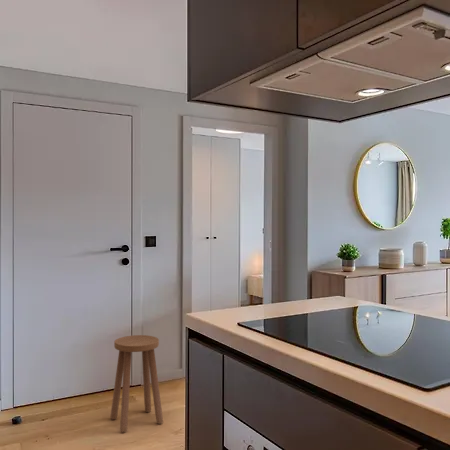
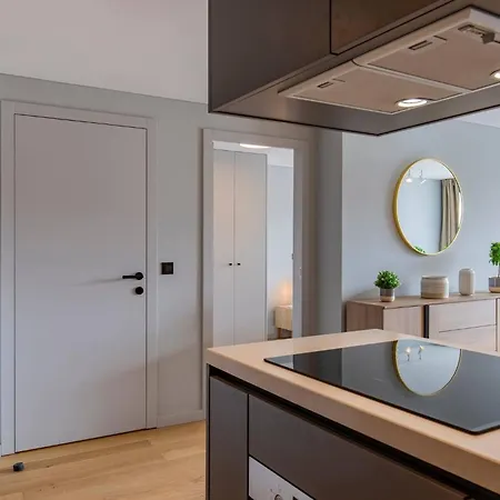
- stool [109,334,164,433]
